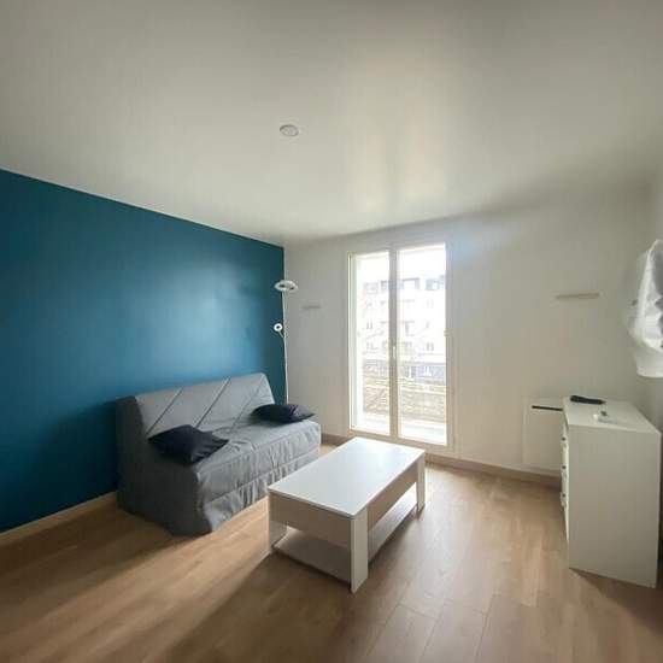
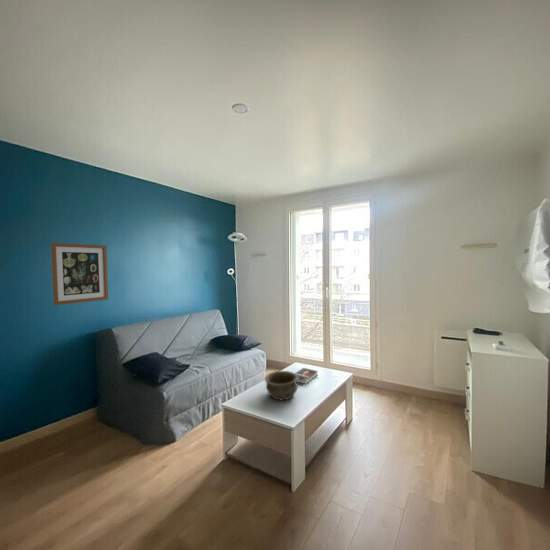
+ book [294,367,319,385]
+ wall art [50,242,109,306]
+ bowl [264,370,299,401]
